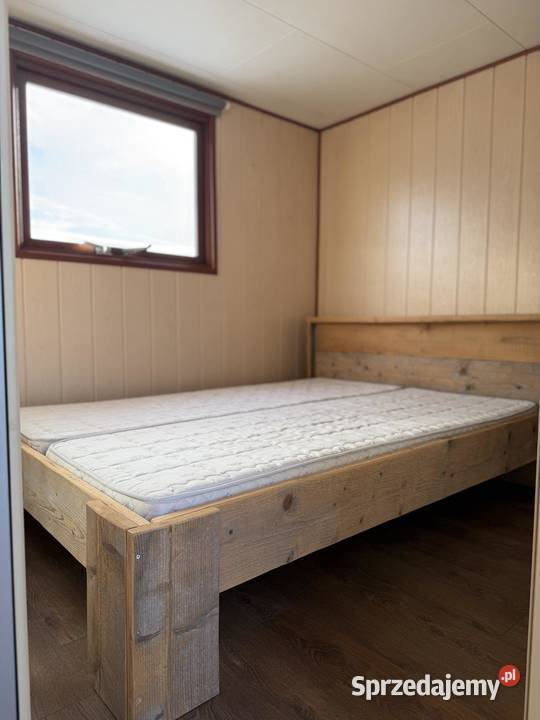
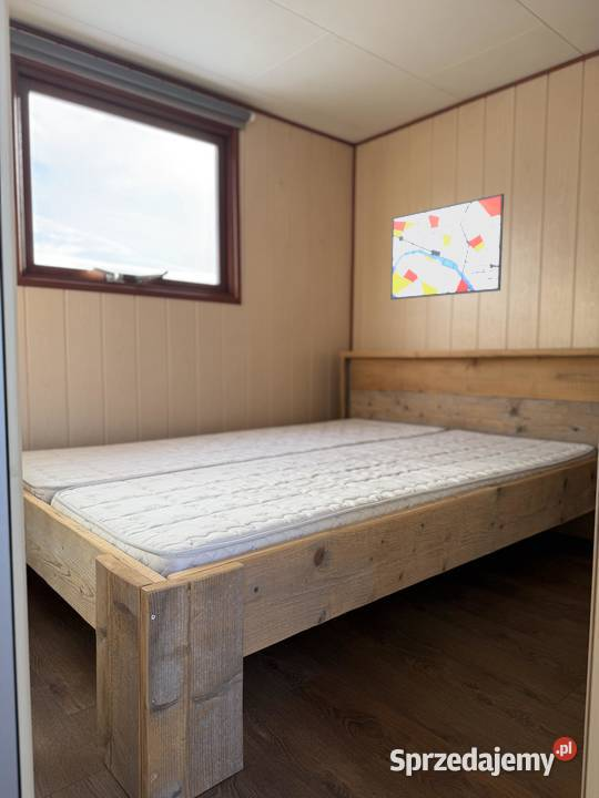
+ wall art [389,193,505,300]
